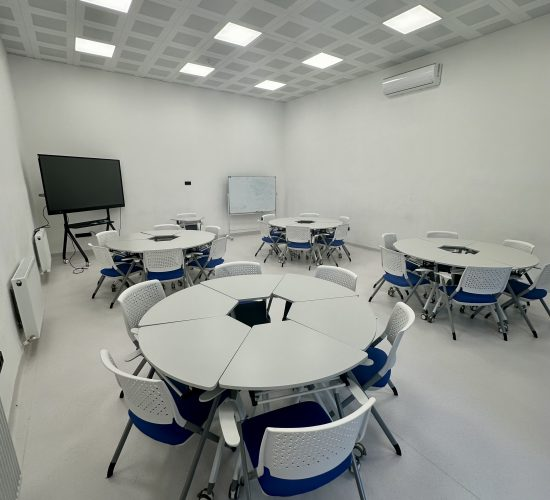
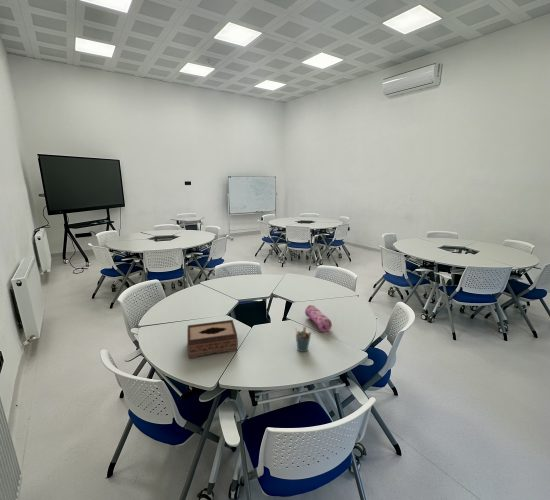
+ tissue box [186,319,239,359]
+ pencil case [304,304,333,333]
+ pen holder [294,326,312,353]
